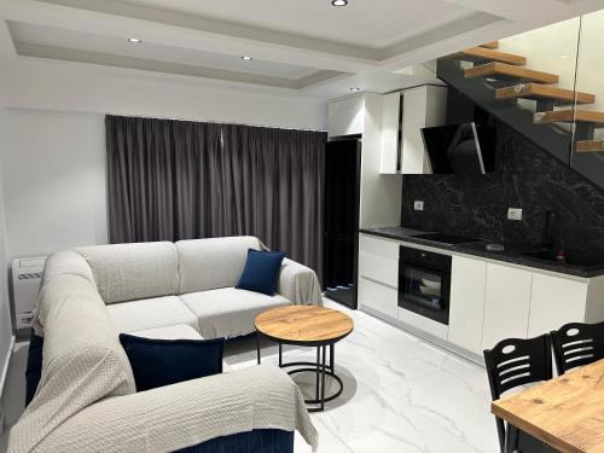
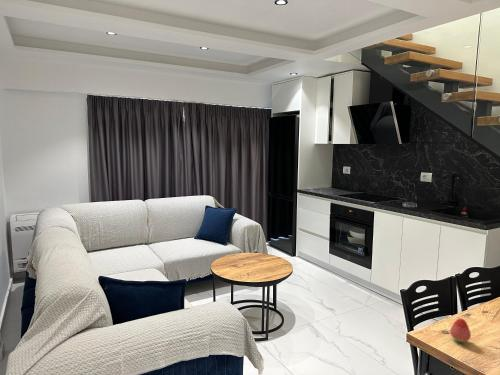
+ fruit [449,317,472,345]
